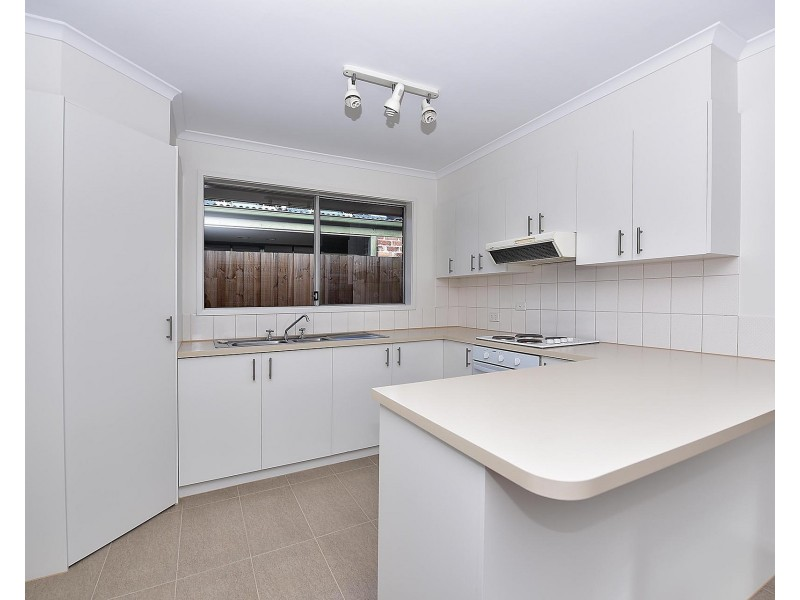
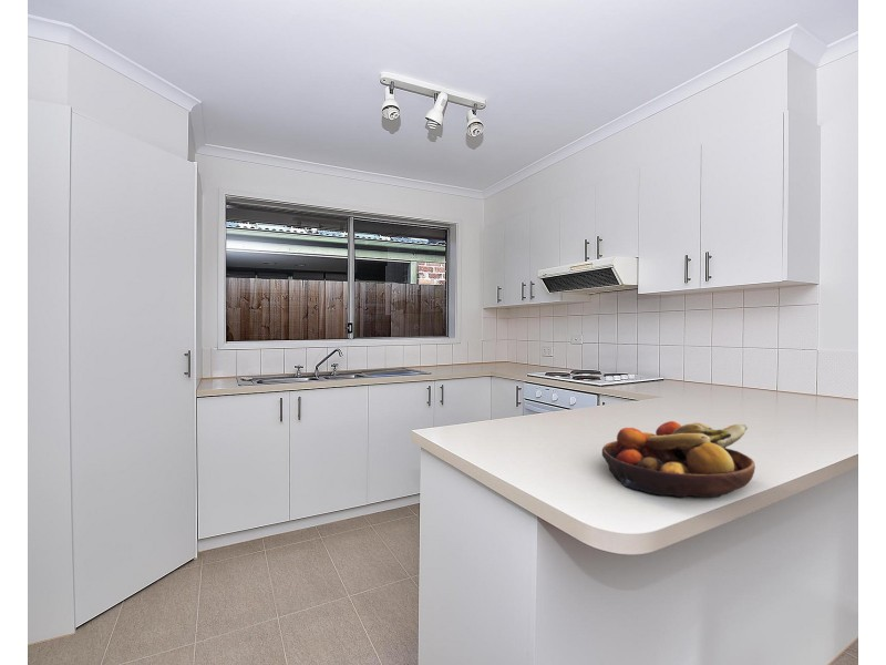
+ fruit bowl [601,420,756,499]
